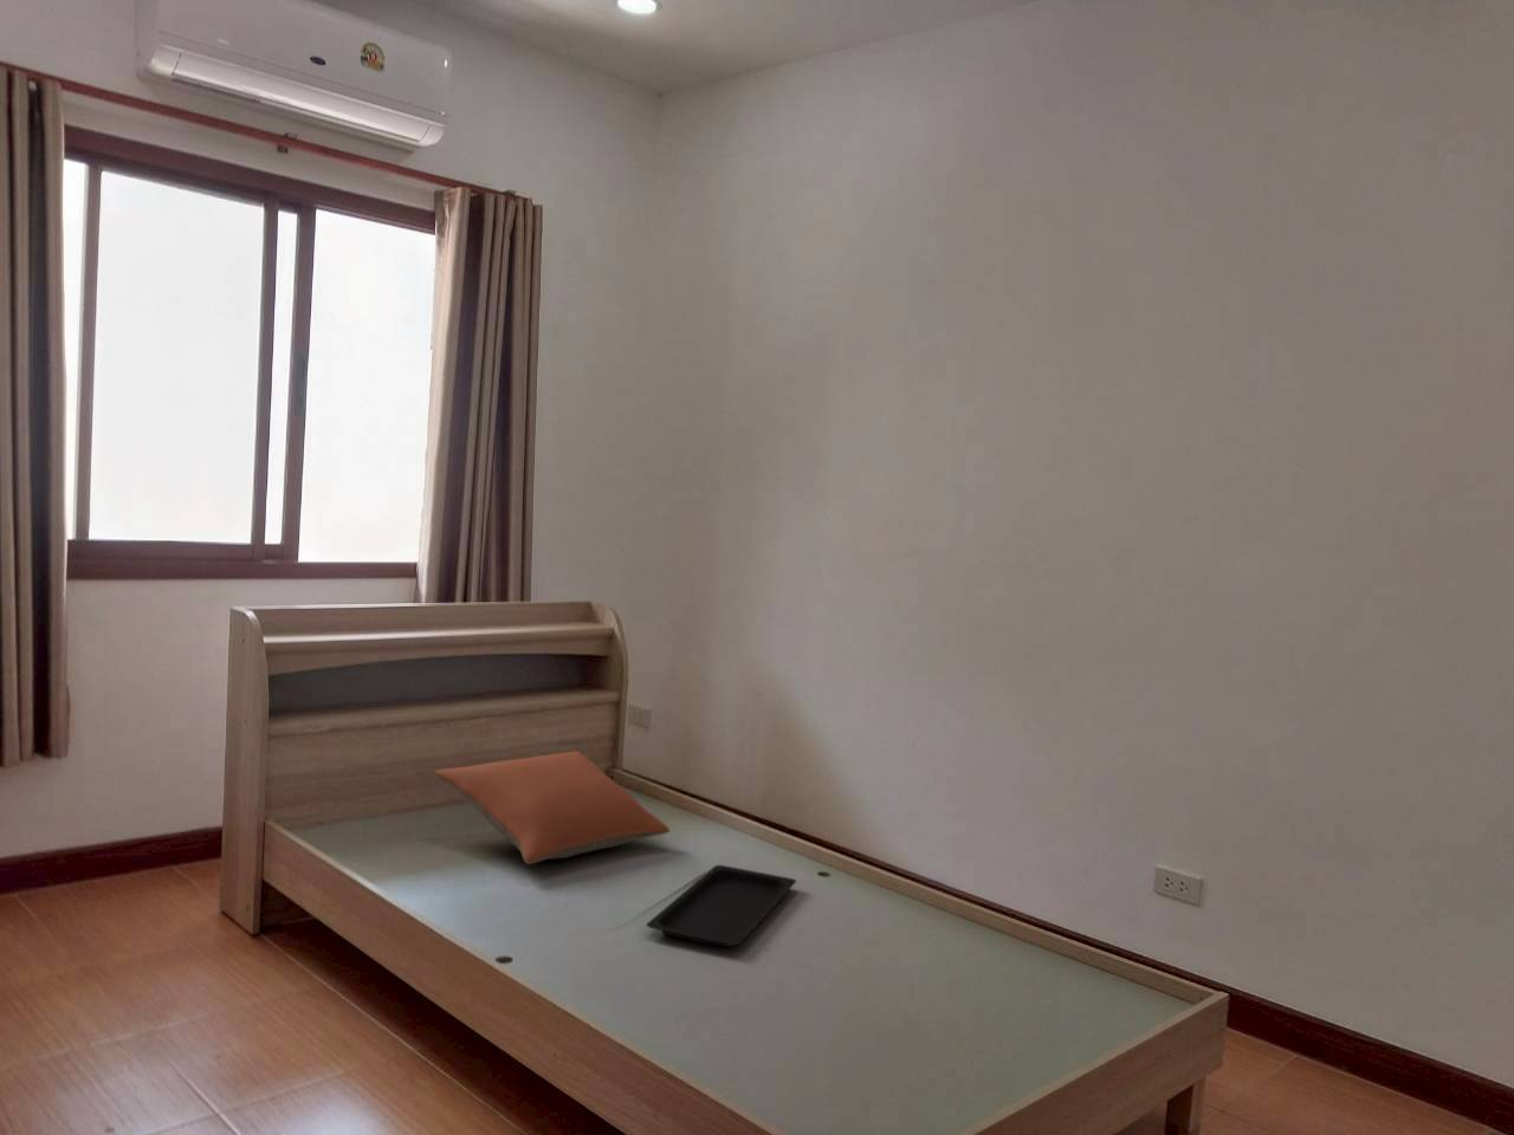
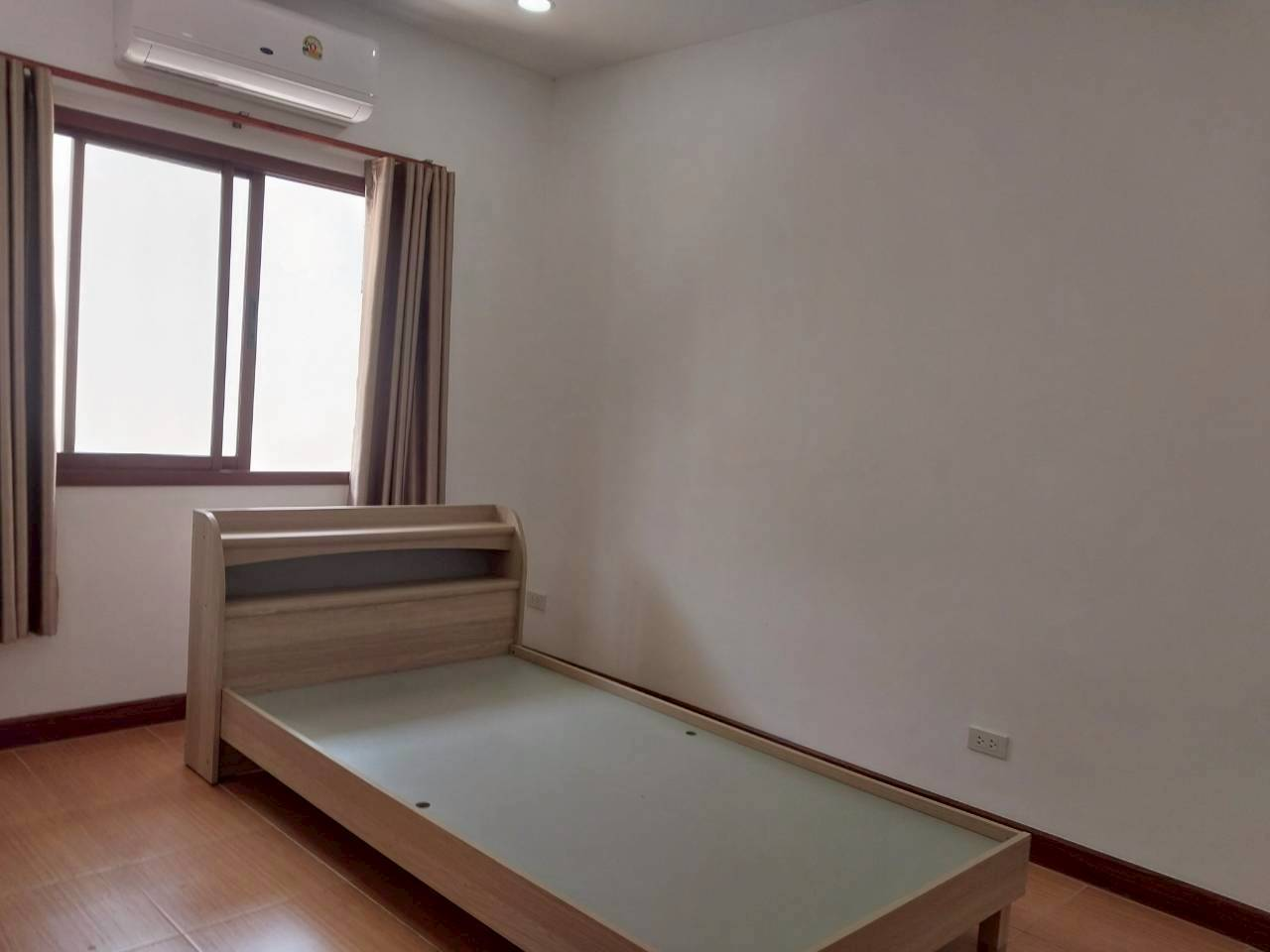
- pillow [434,750,671,866]
- serving tray [645,864,798,948]
